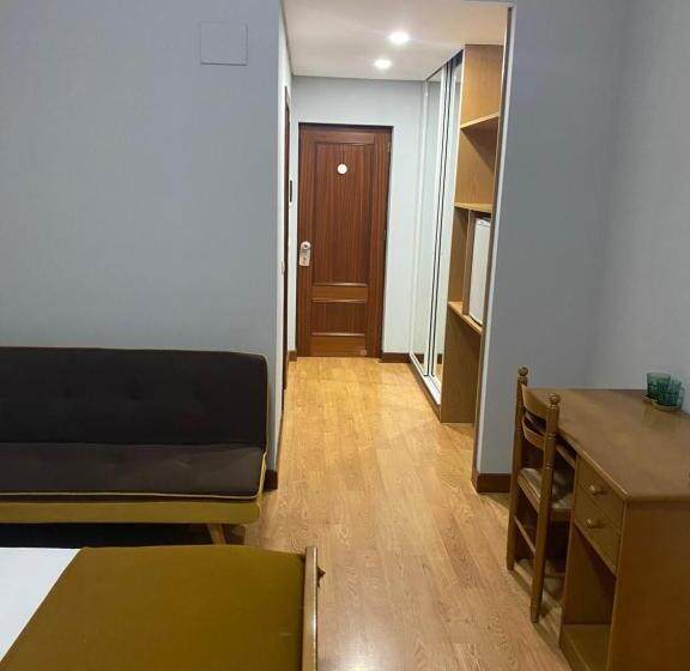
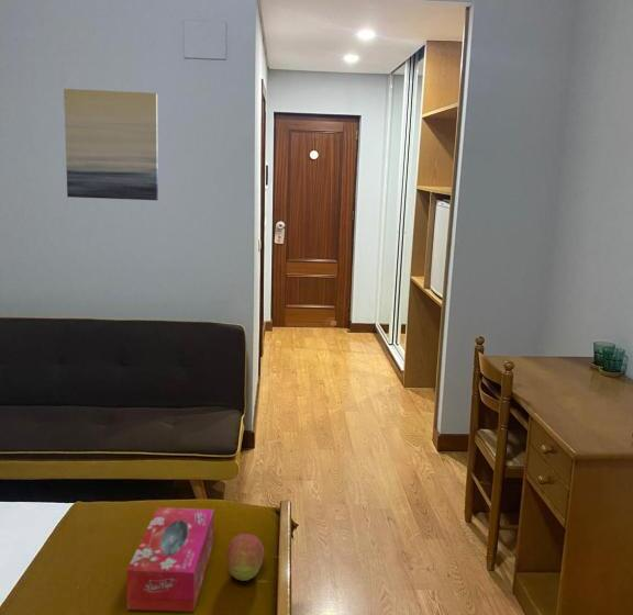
+ tissue box [125,506,214,613]
+ fruit [225,533,265,582]
+ wall art [63,88,159,201]
